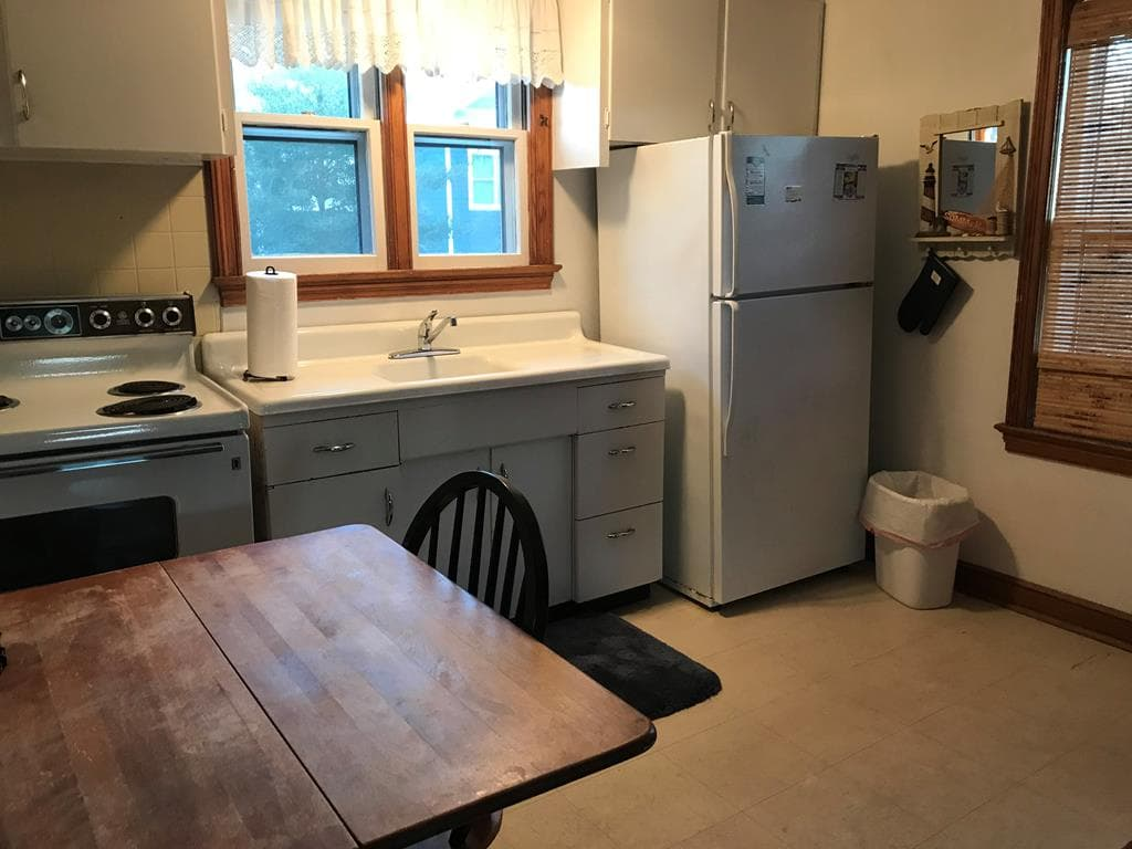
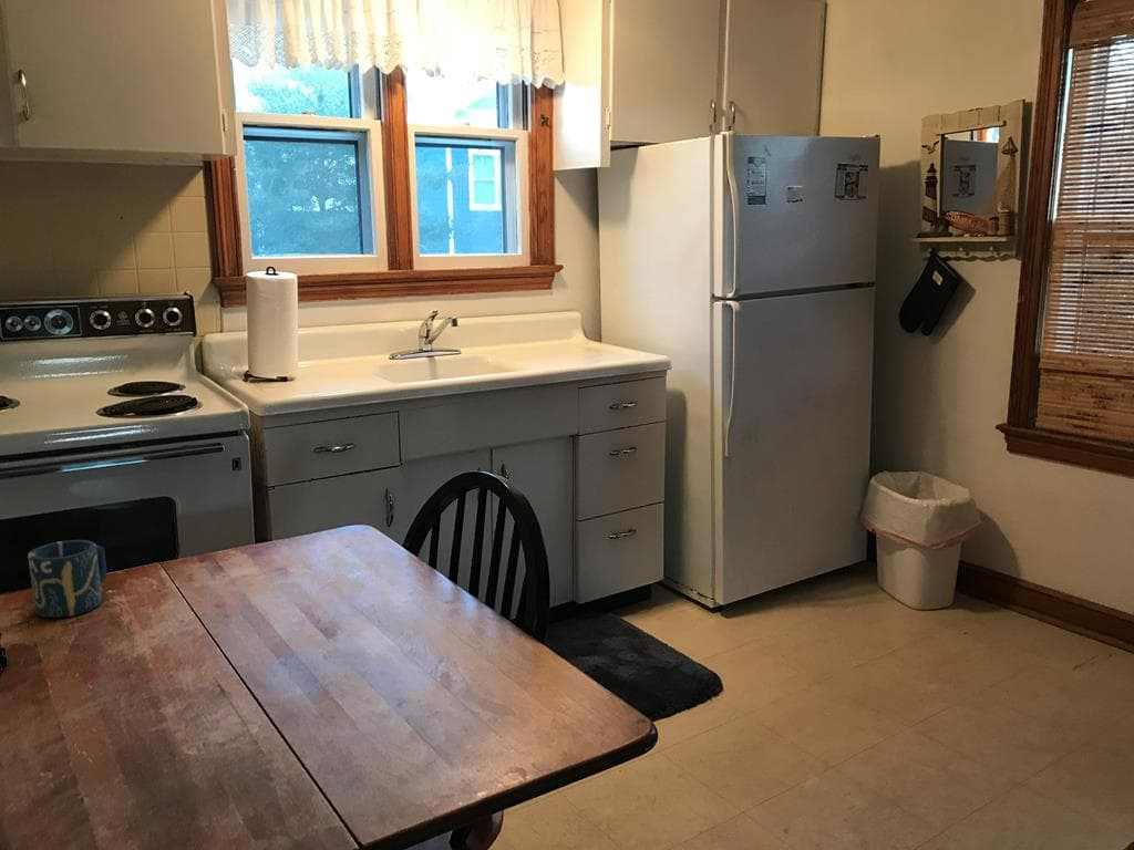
+ cup [27,539,109,619]
